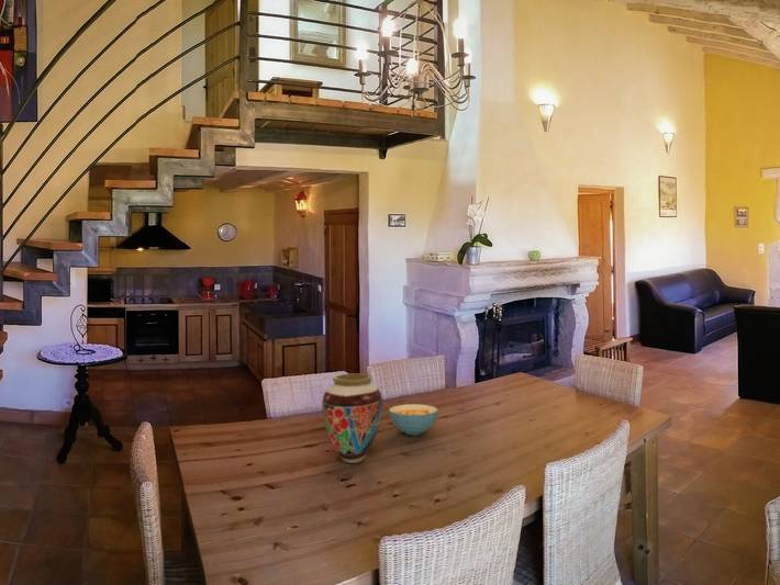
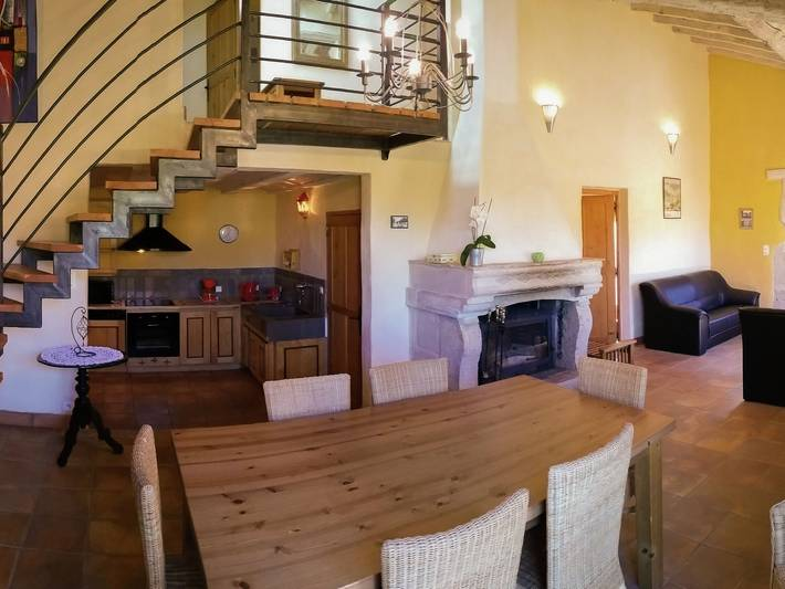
- vase [321,372,383,464]
- cereal bowl [388,403,439,437]
